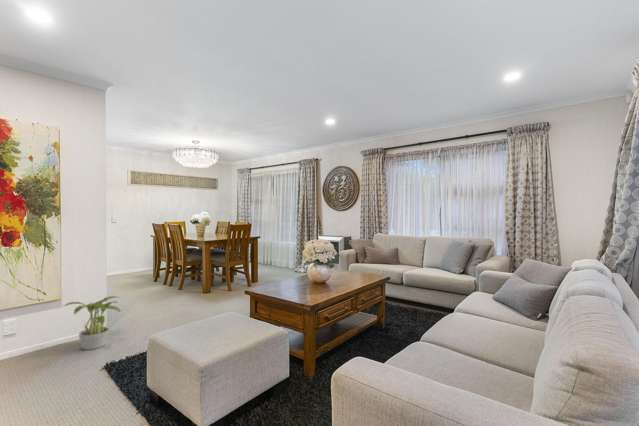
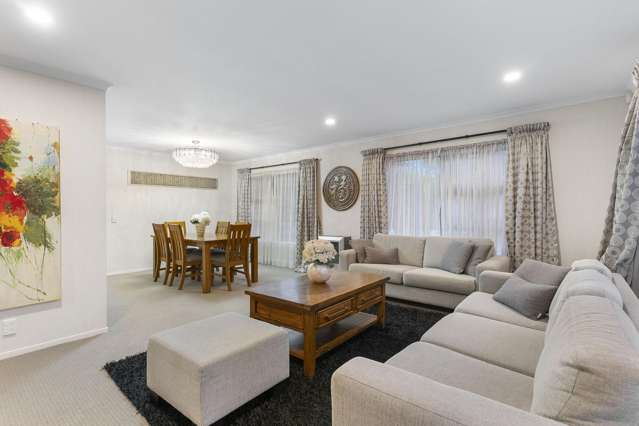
- potted plant [63,295,122,351]
